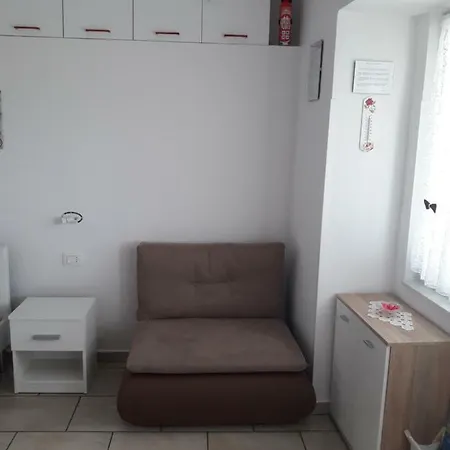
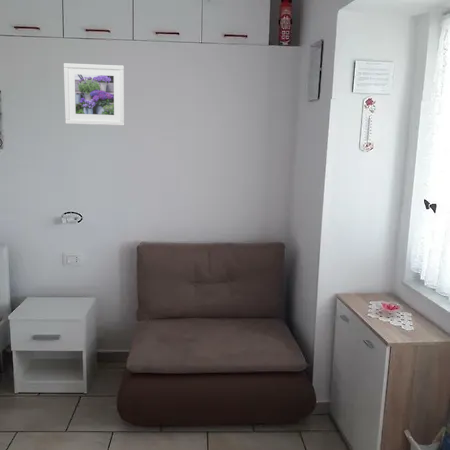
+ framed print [63,62,126,127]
